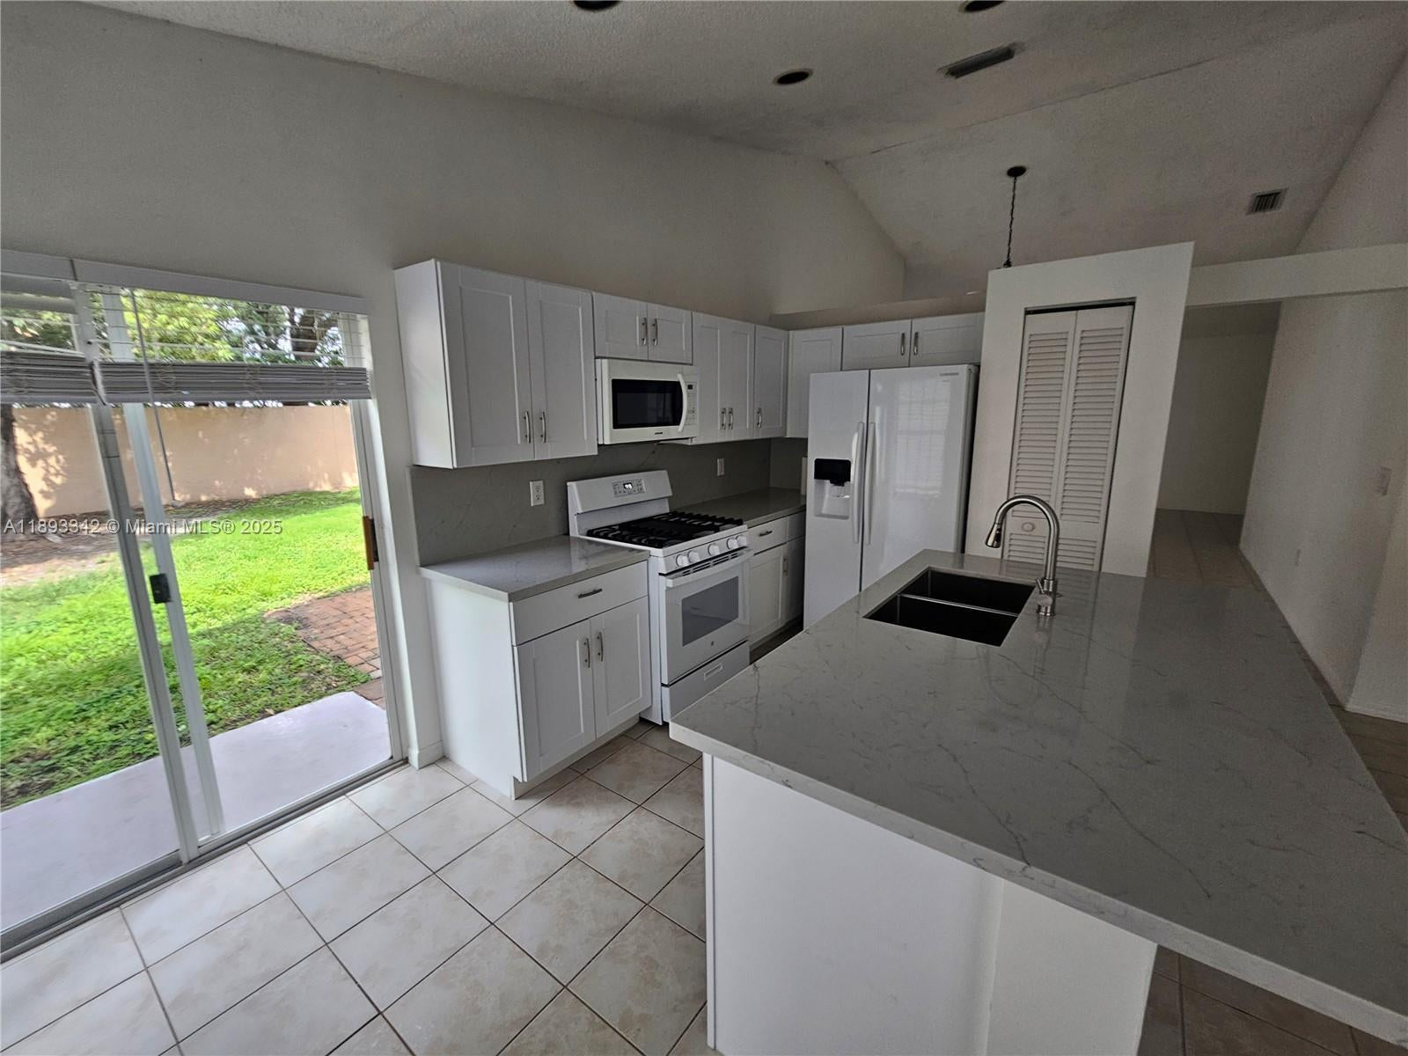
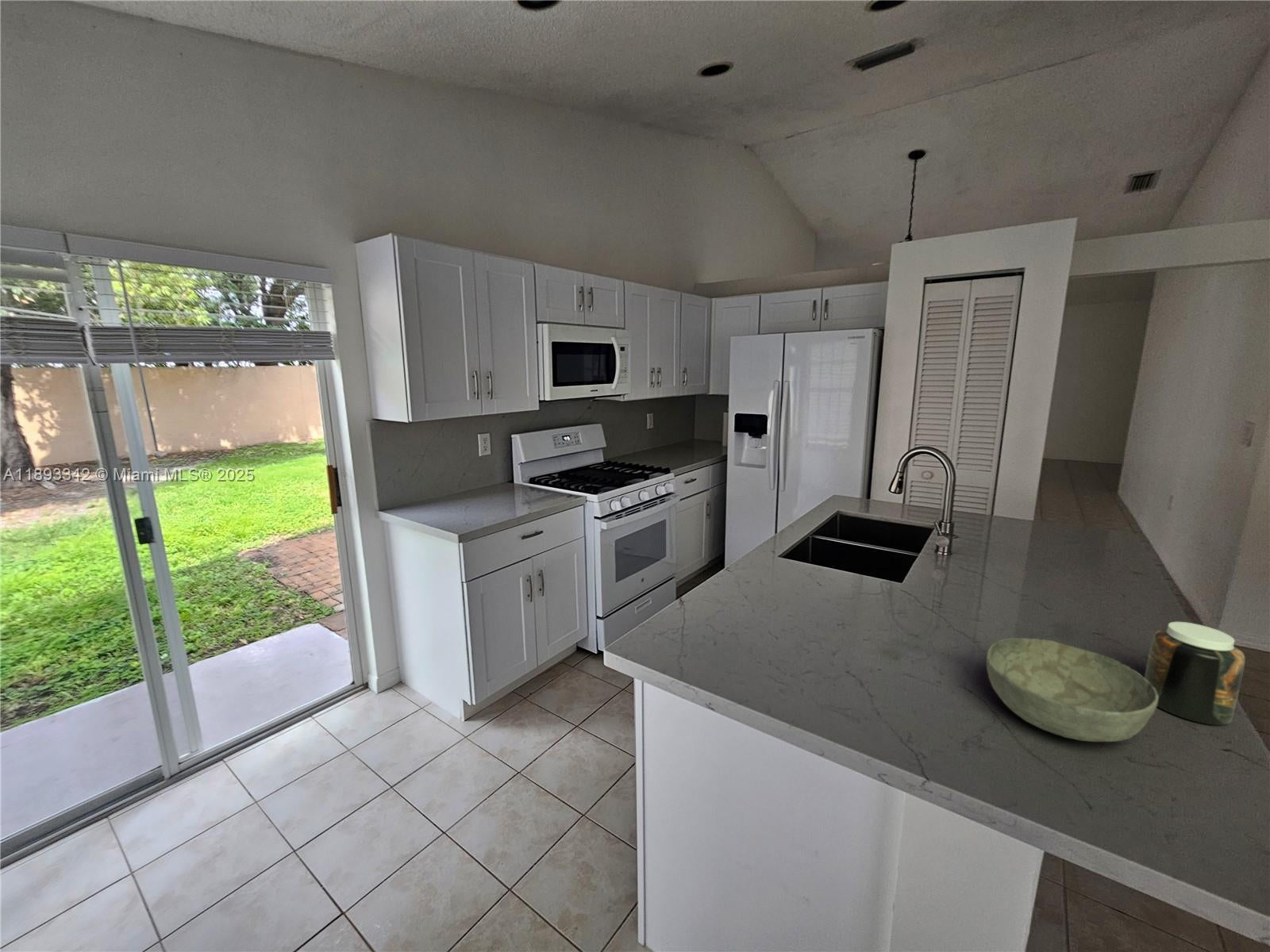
+ bowl [986,637,1158,743]
+ jar [1144,621,1245,726]
